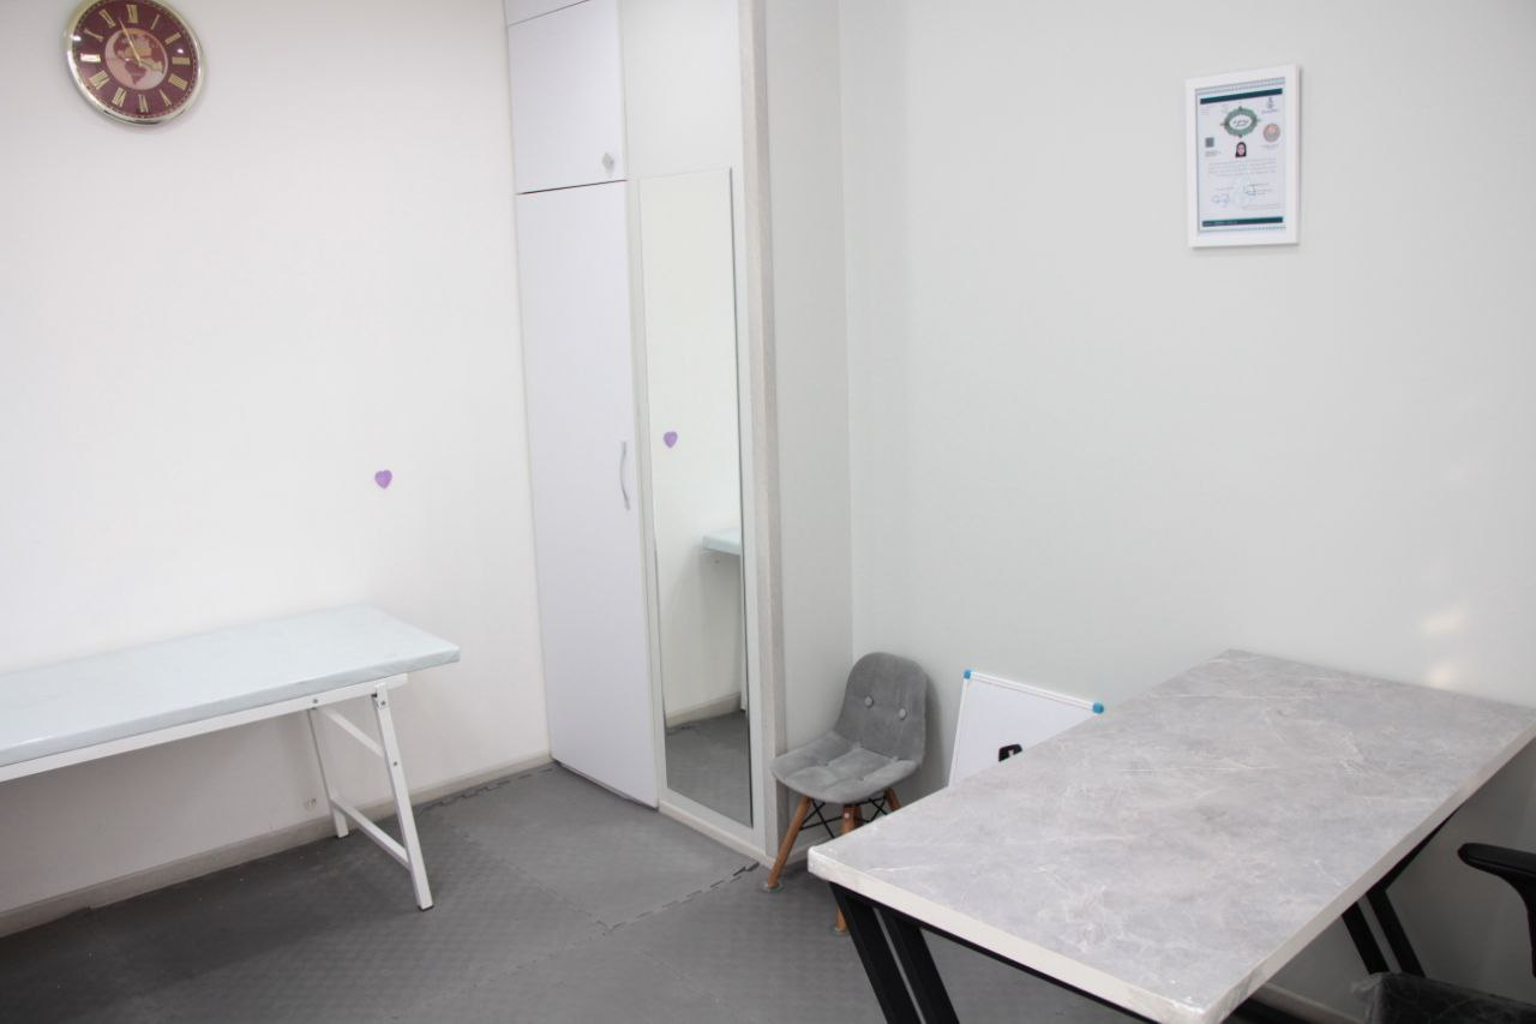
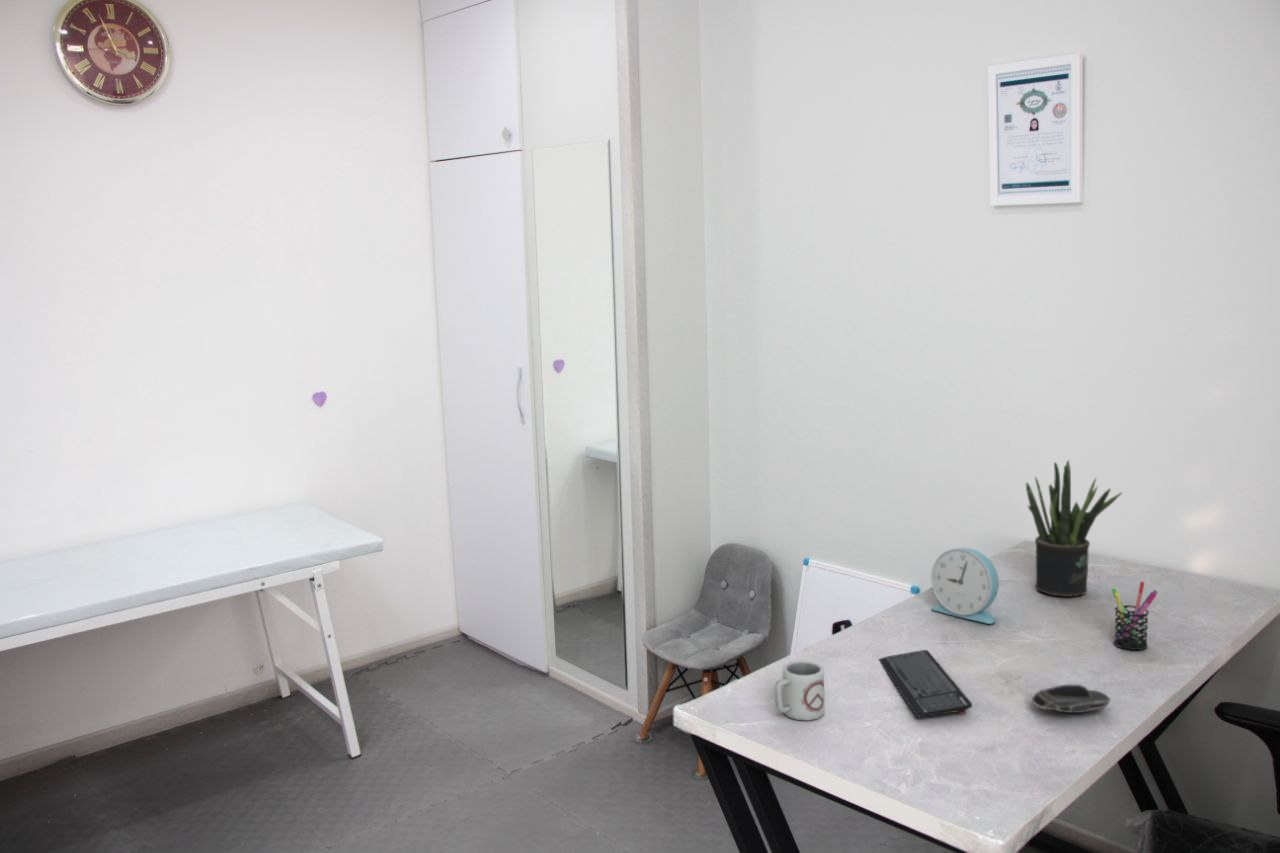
+ cup [774,660,825,721]
+ alarm clock [930,547,1000,625]
+ pen holder [1110,580,1159,651]
+ potted plant [1025,459,1123,598]
+ keyboard [878,649,973,719]
+ computer mouse [1031,684,1112,714]
